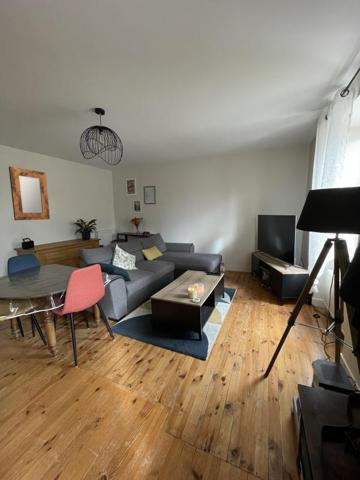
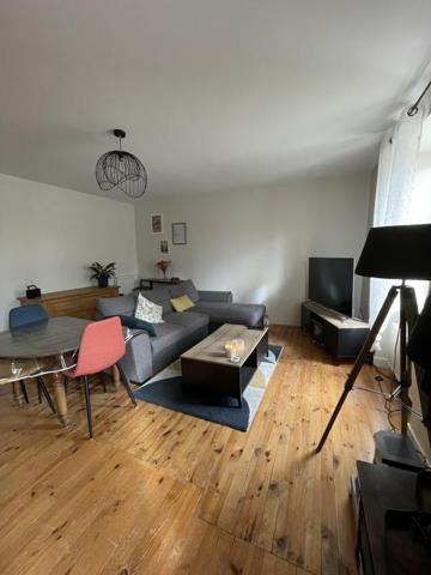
- home mirror [8,166,51,221]
